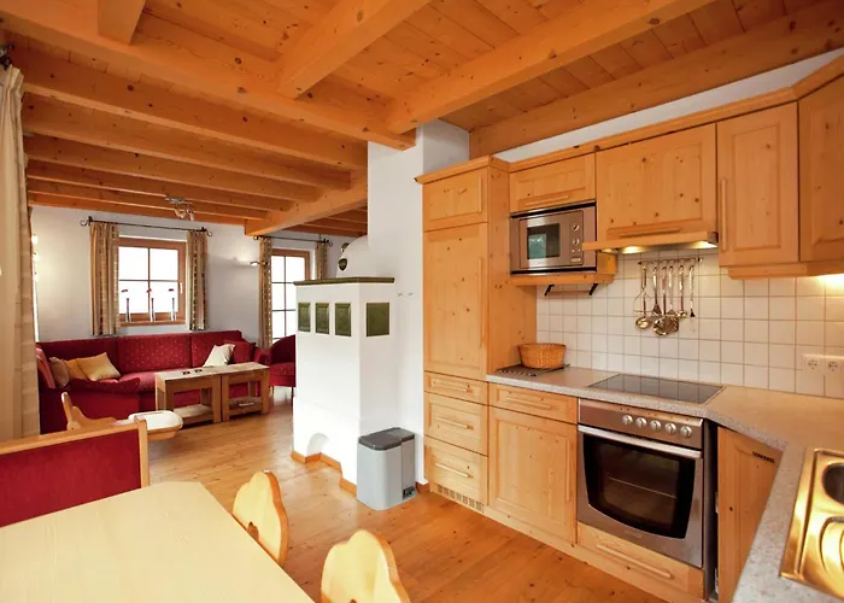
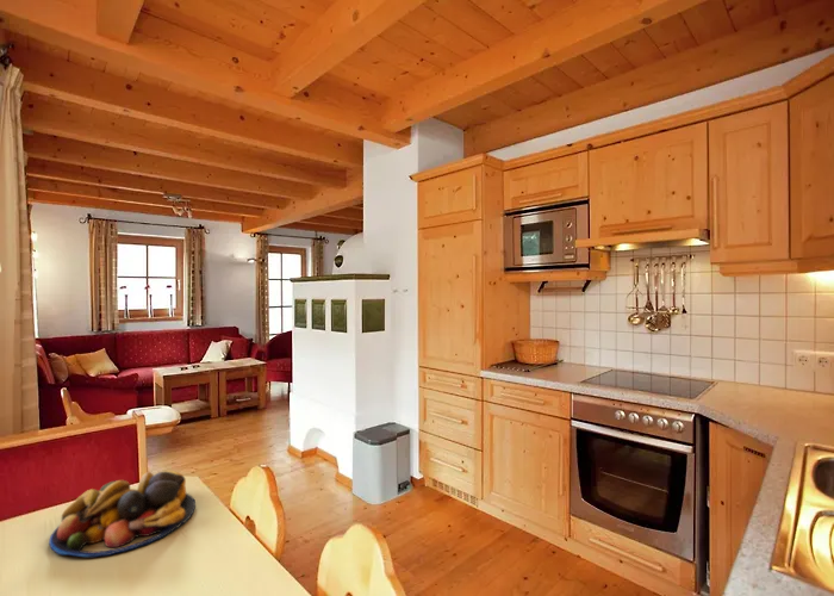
+ fruit bowl [48,470,197,558]
